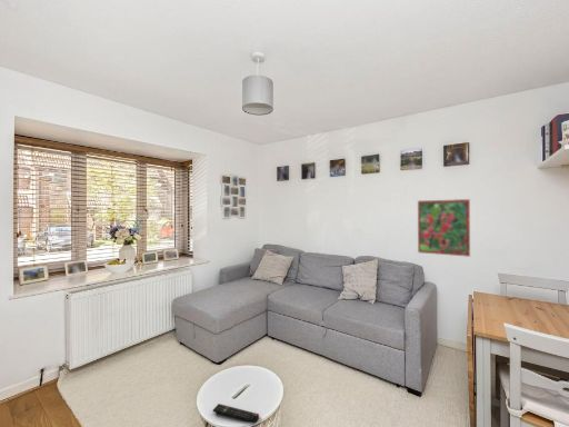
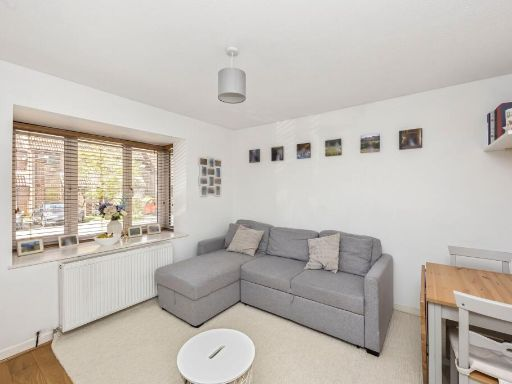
- remote control [212,403,260,424]
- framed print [417,198,471,258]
